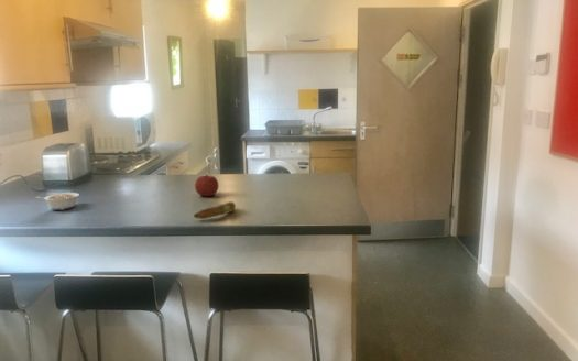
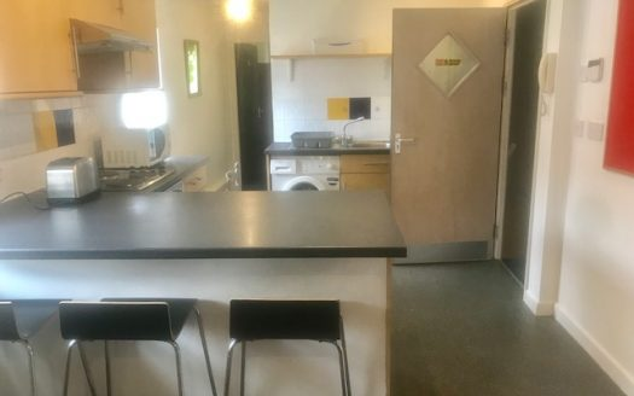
- legume [36,192,80,211]
- banana [193,200,237,220]
- fruit [194,173,220,197]
